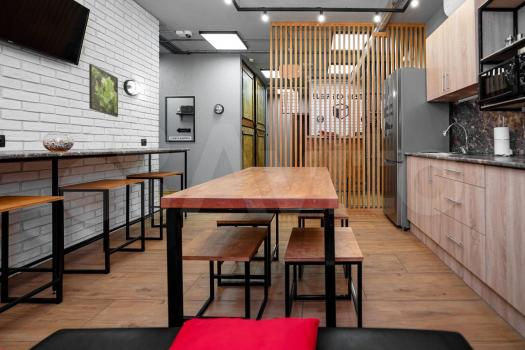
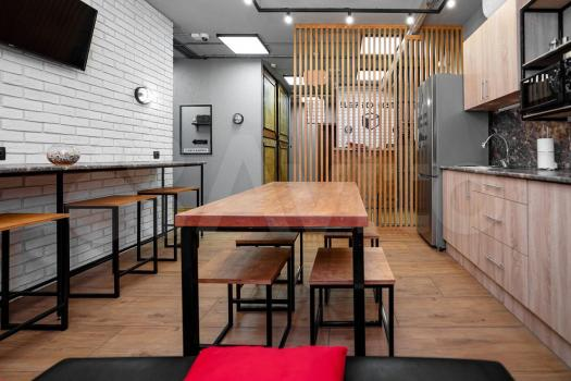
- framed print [88,63,119,118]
